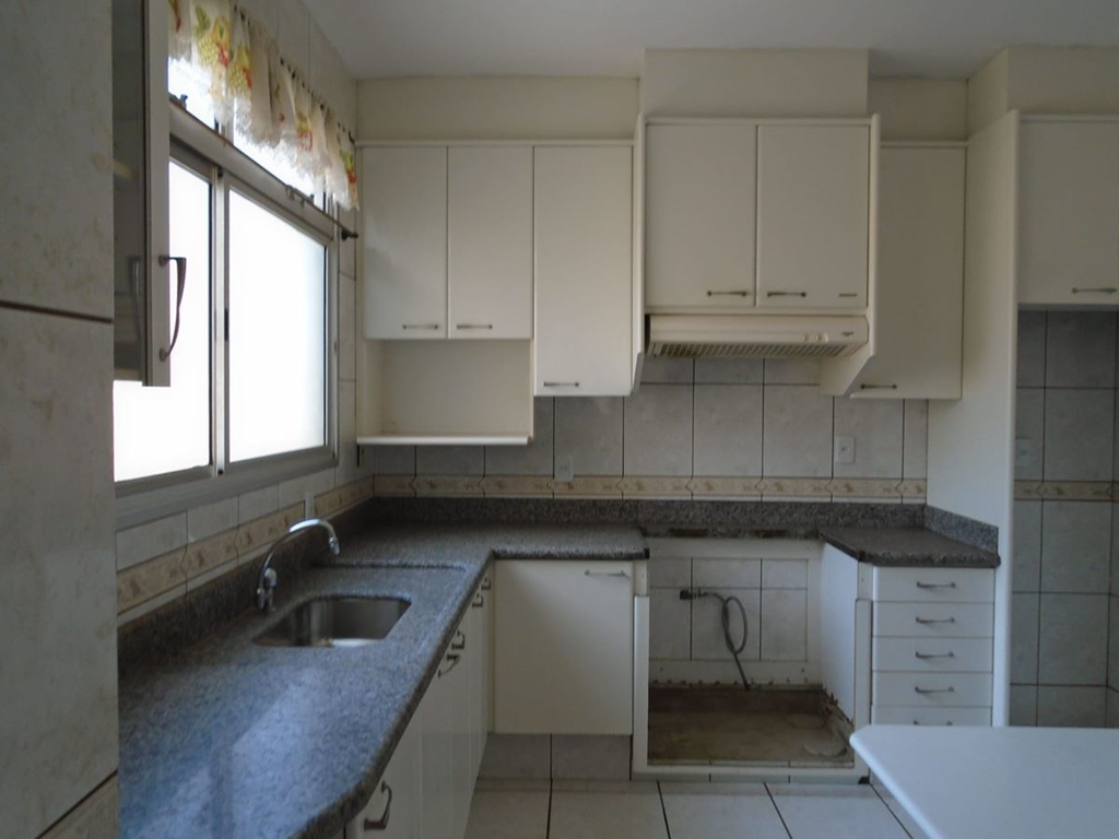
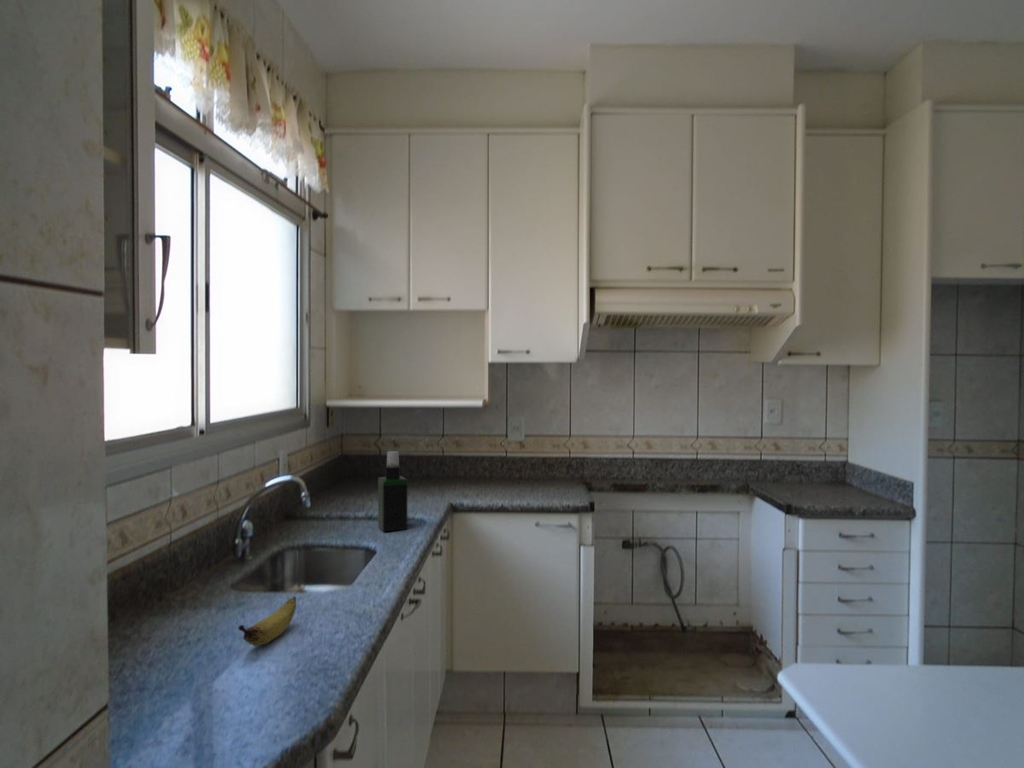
+ spray bottle [377,450,408,533]
+ banana [237,596,297,647]
